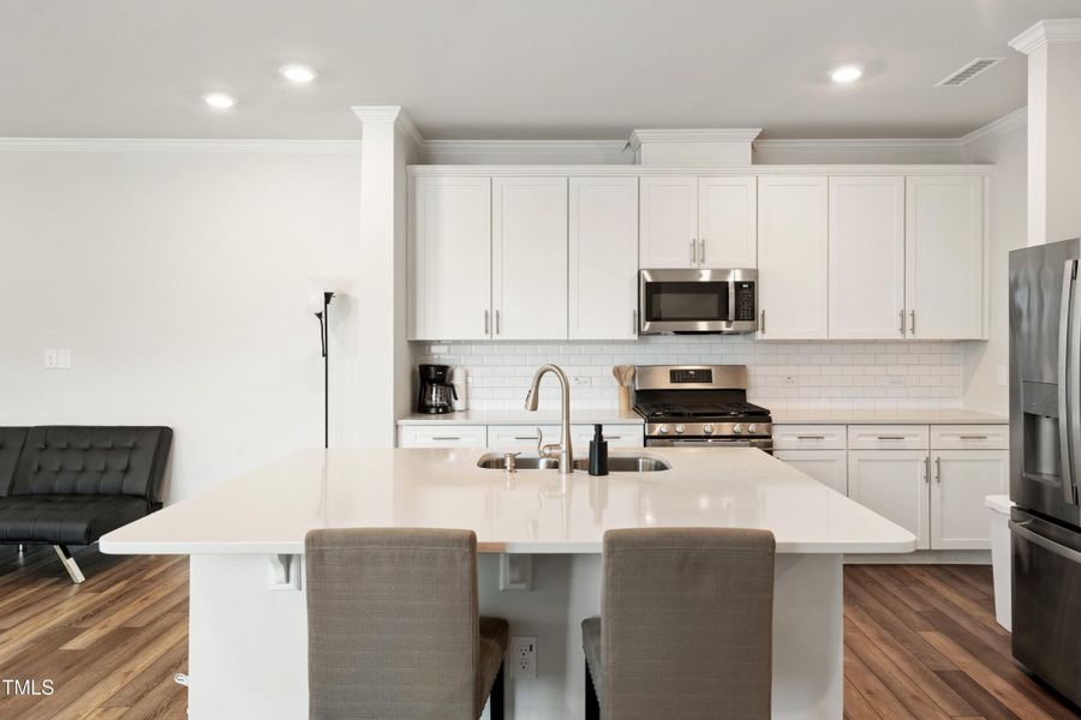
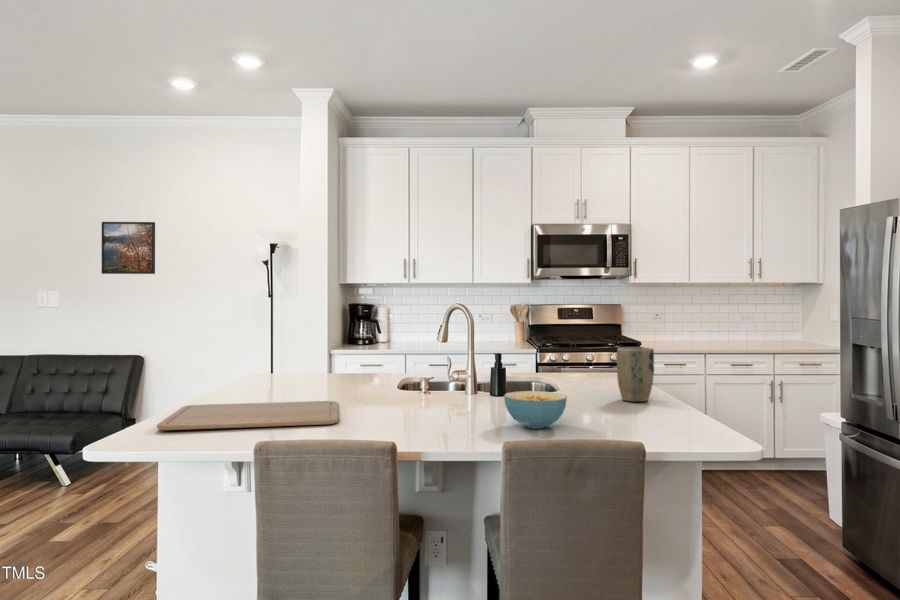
+ chopping board [156,400,339,431]
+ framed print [101,221,156,275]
+ cereal bowl [503,390,568,430]
+ plant pot [616,346,655,403]
